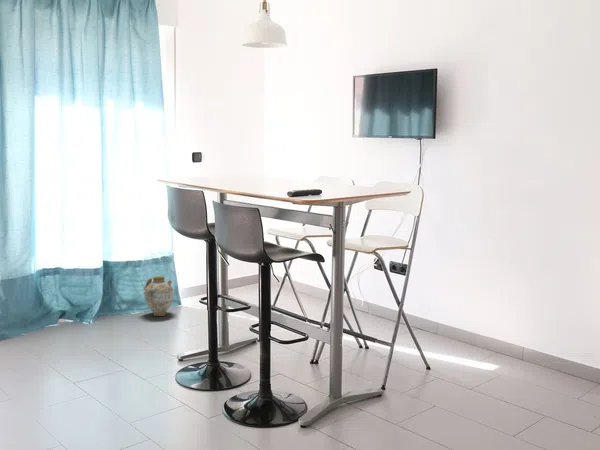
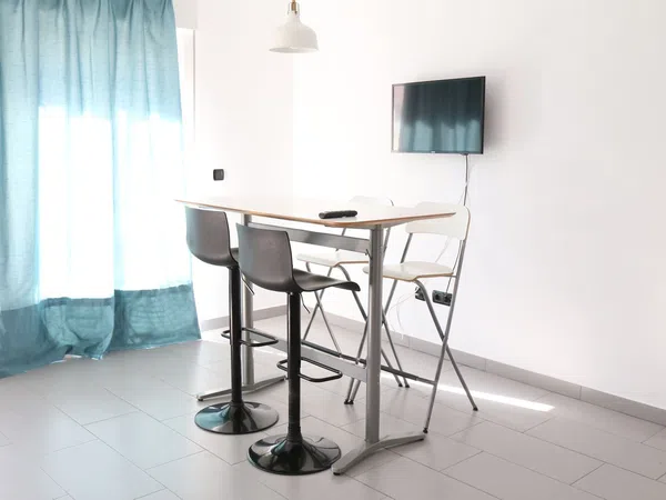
- ceramic jug [143,275,175,317]
